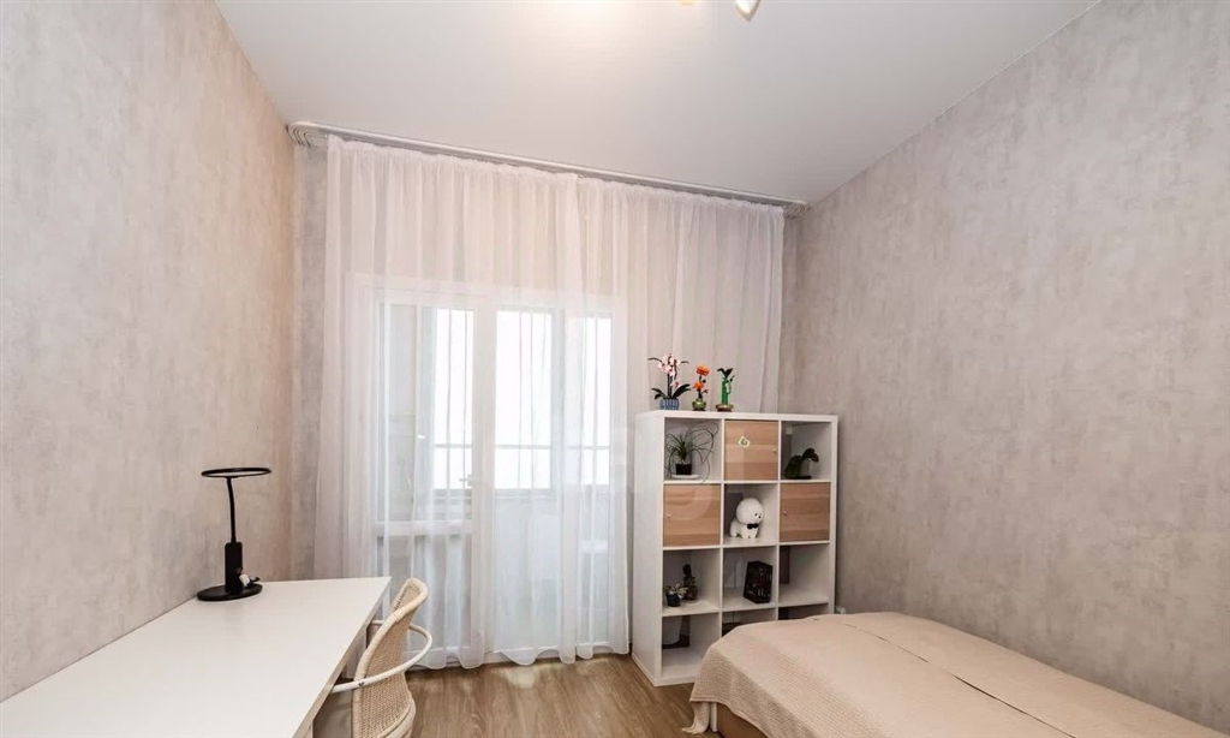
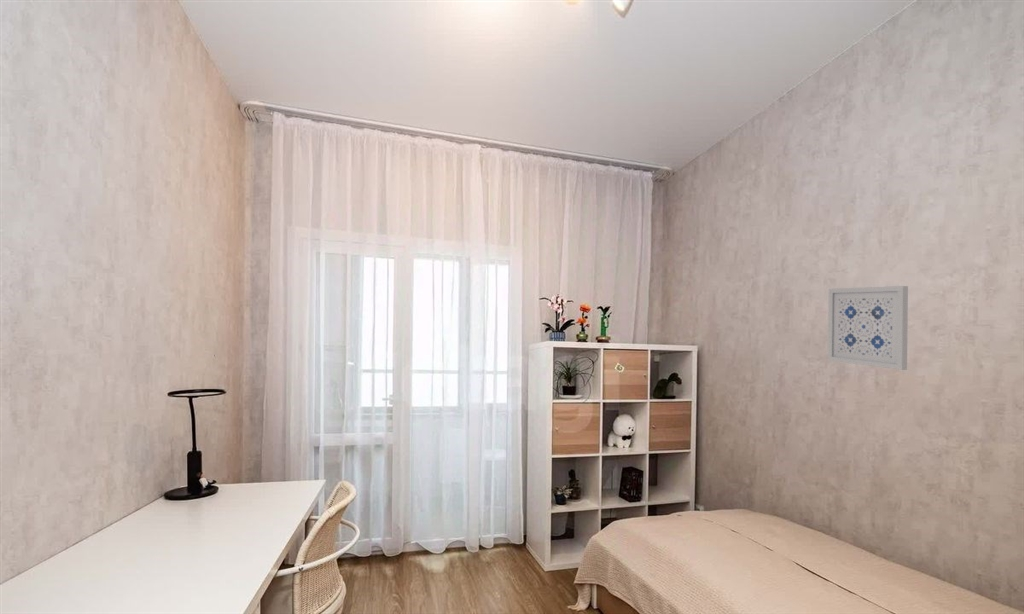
+ wall art [827,285,909,371]
